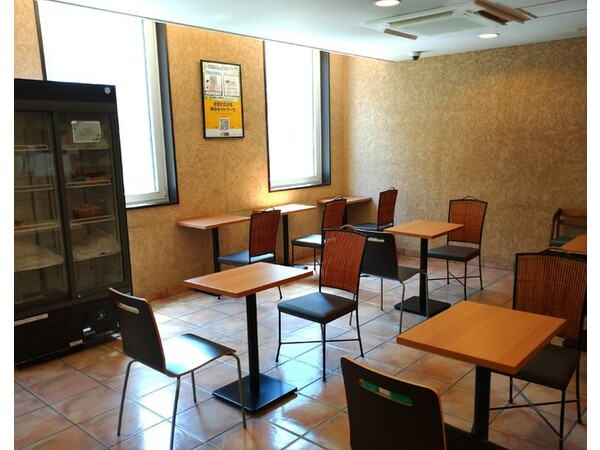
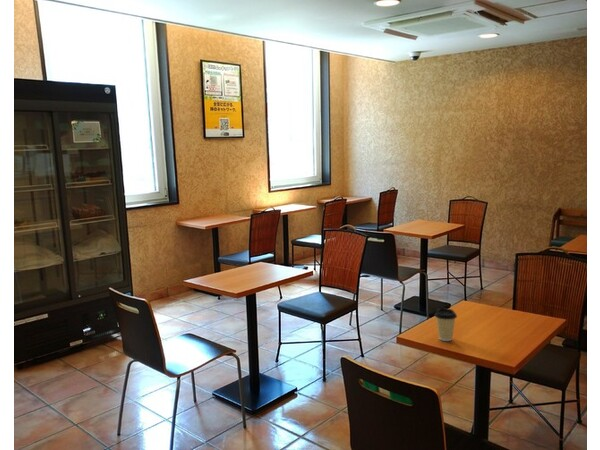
+ coffee cup [433,307,458,342]
